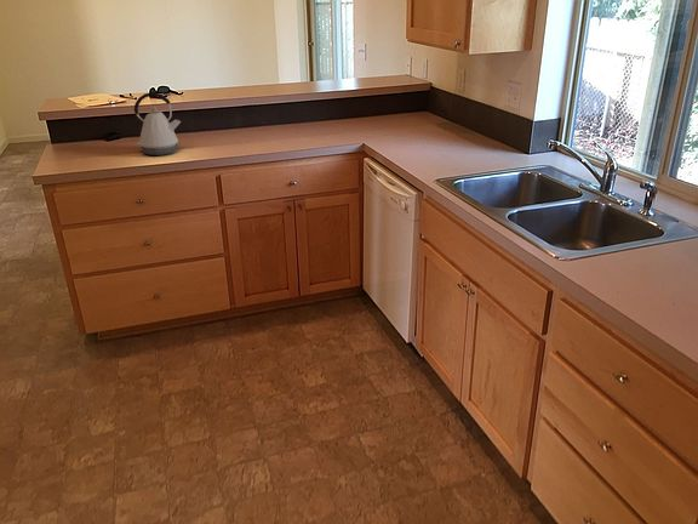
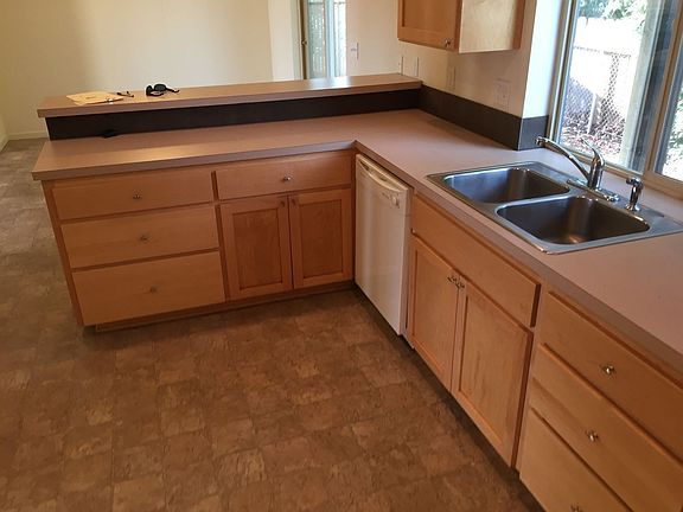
- kettle [133,91,182,156]
